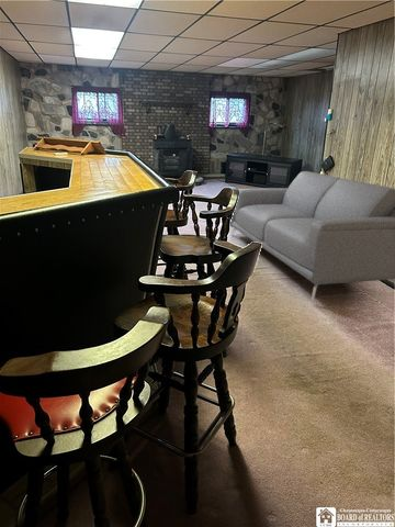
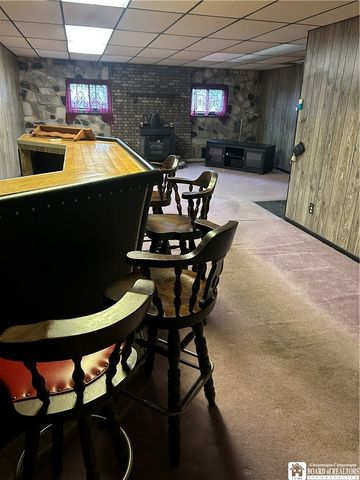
- sofa [229,170,395,303]
